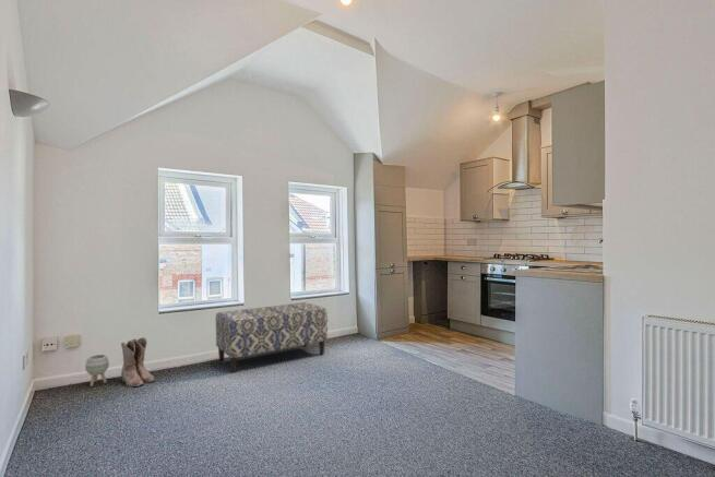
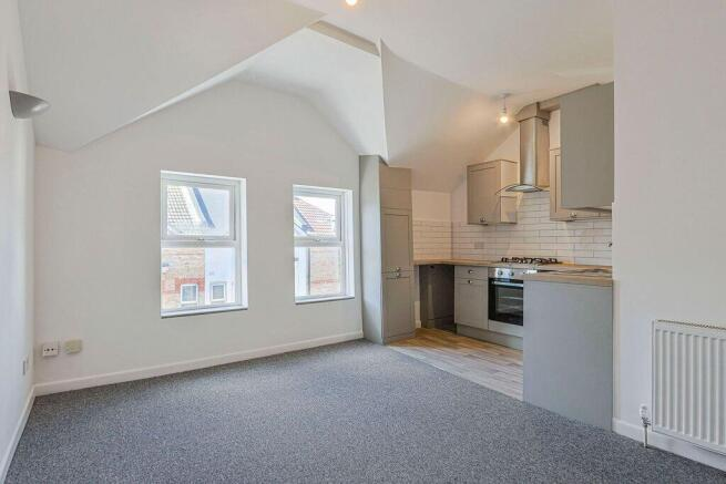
- boots [120,336,156,387]
- bench [215,301,329,374]
- planter [84,354,110,387]
